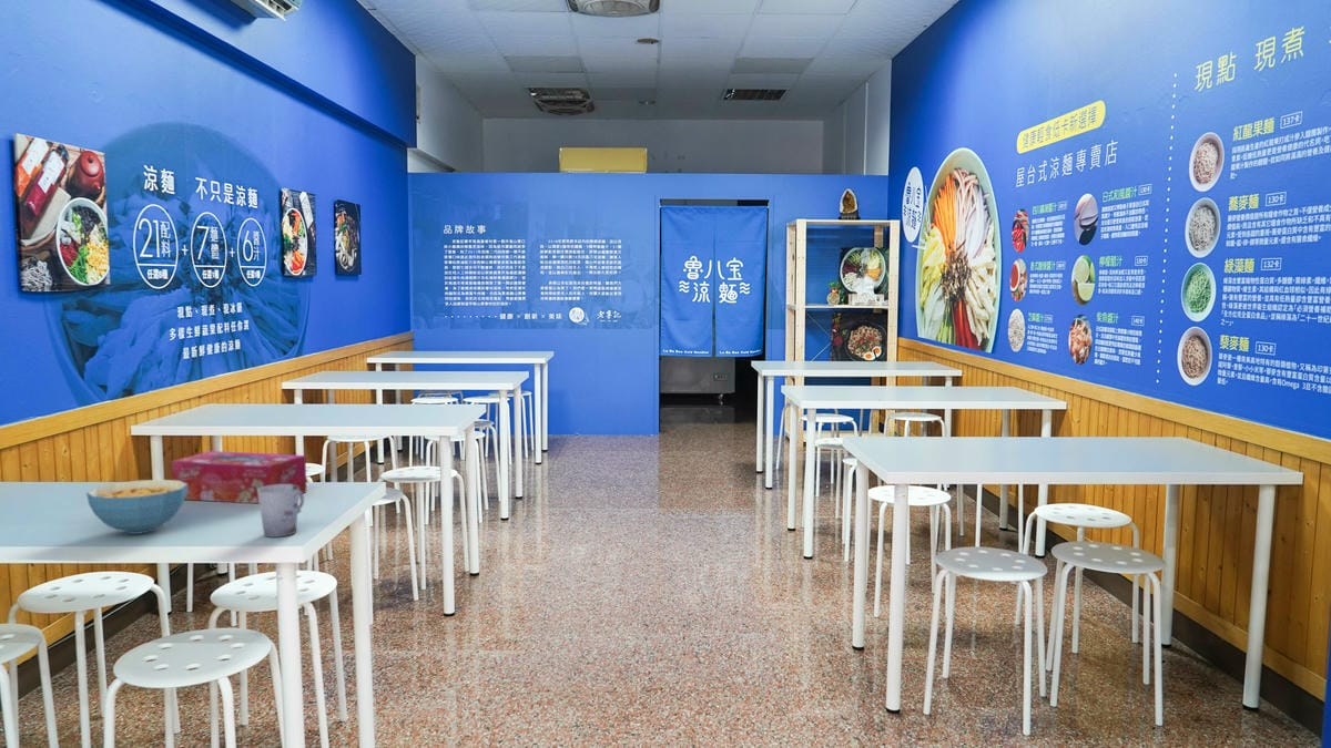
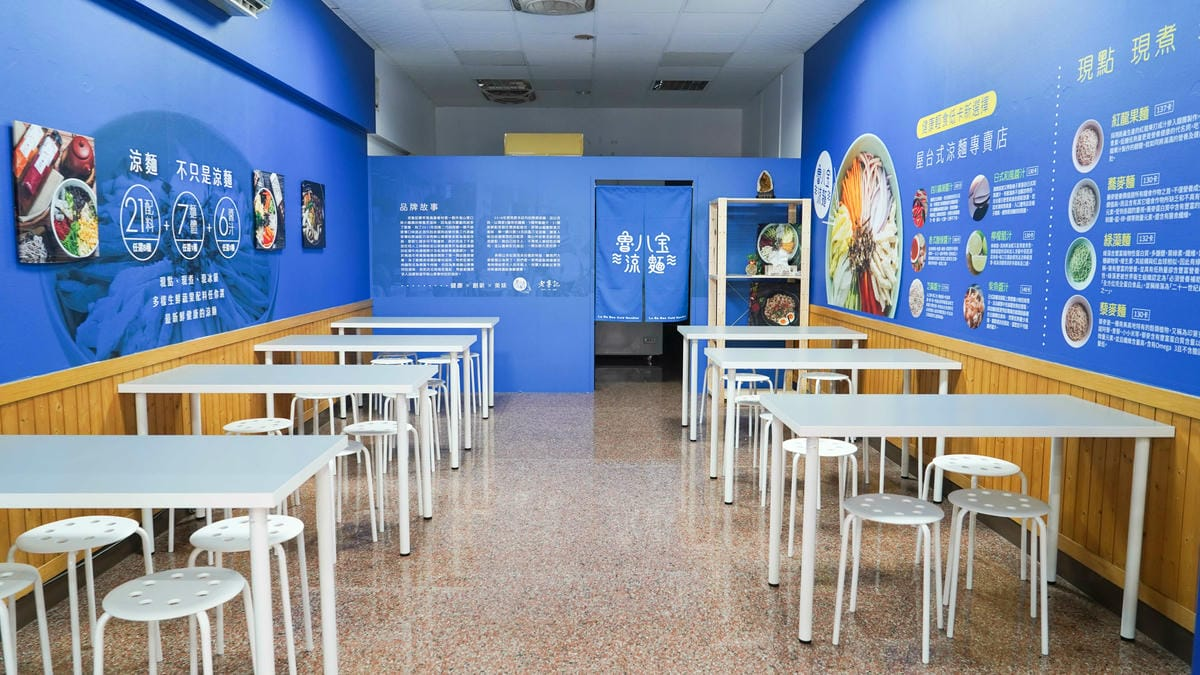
- tissue box [171,450,307,505]
- cup [257,484,305,539]
- cereal bowl [85,479,187,535]
